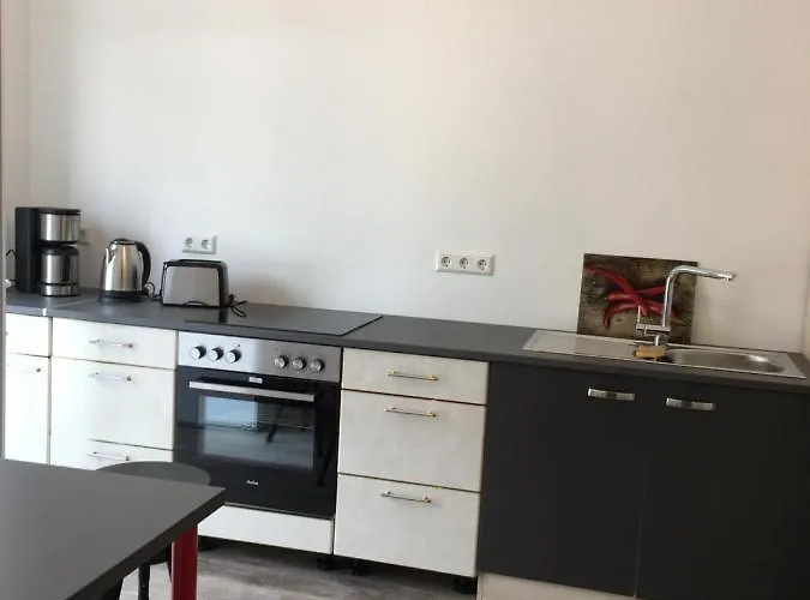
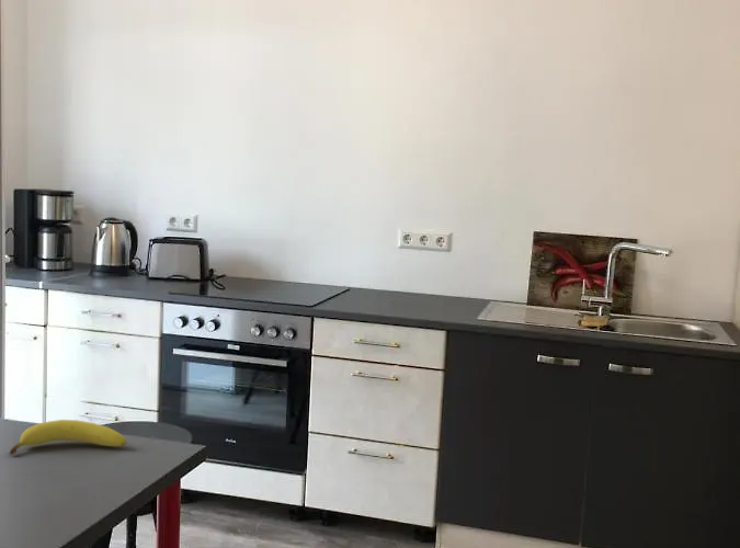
+ fruit [9,419,128,456]
